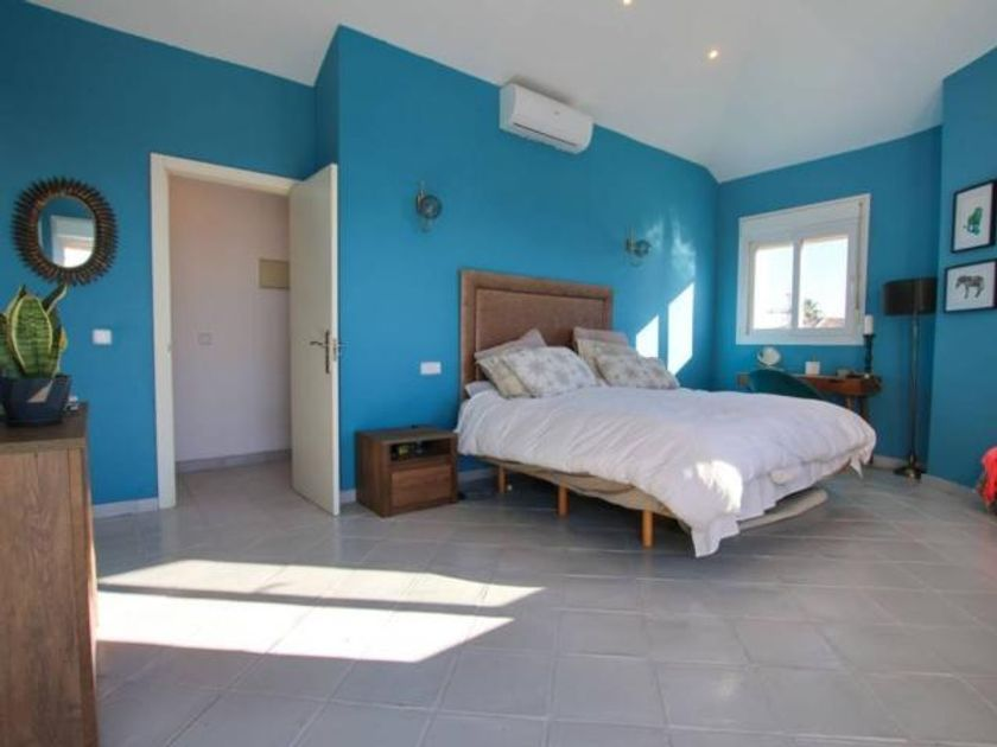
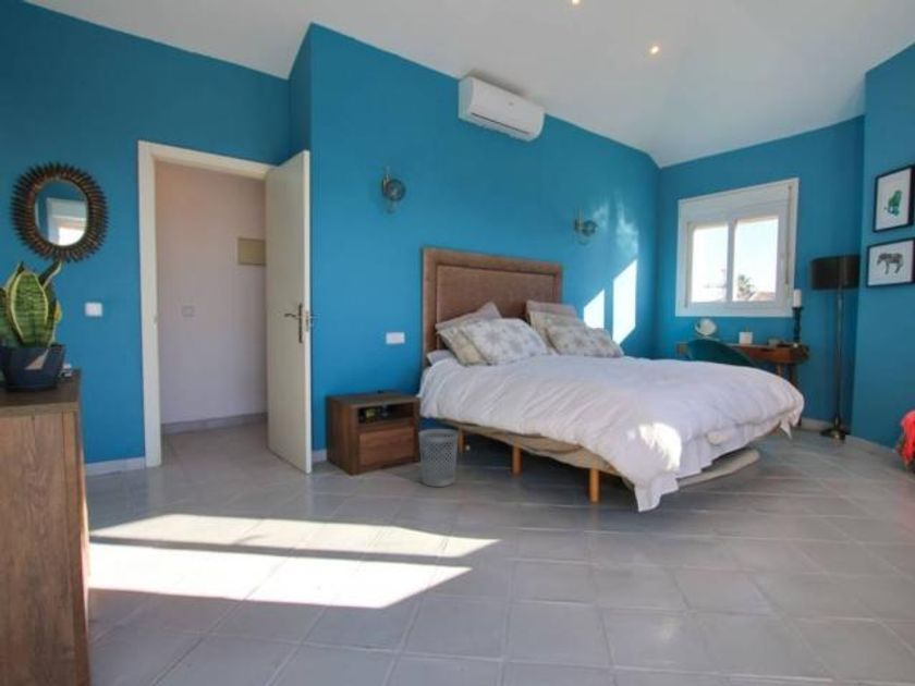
+ wastebasket [418,428,460,488]
